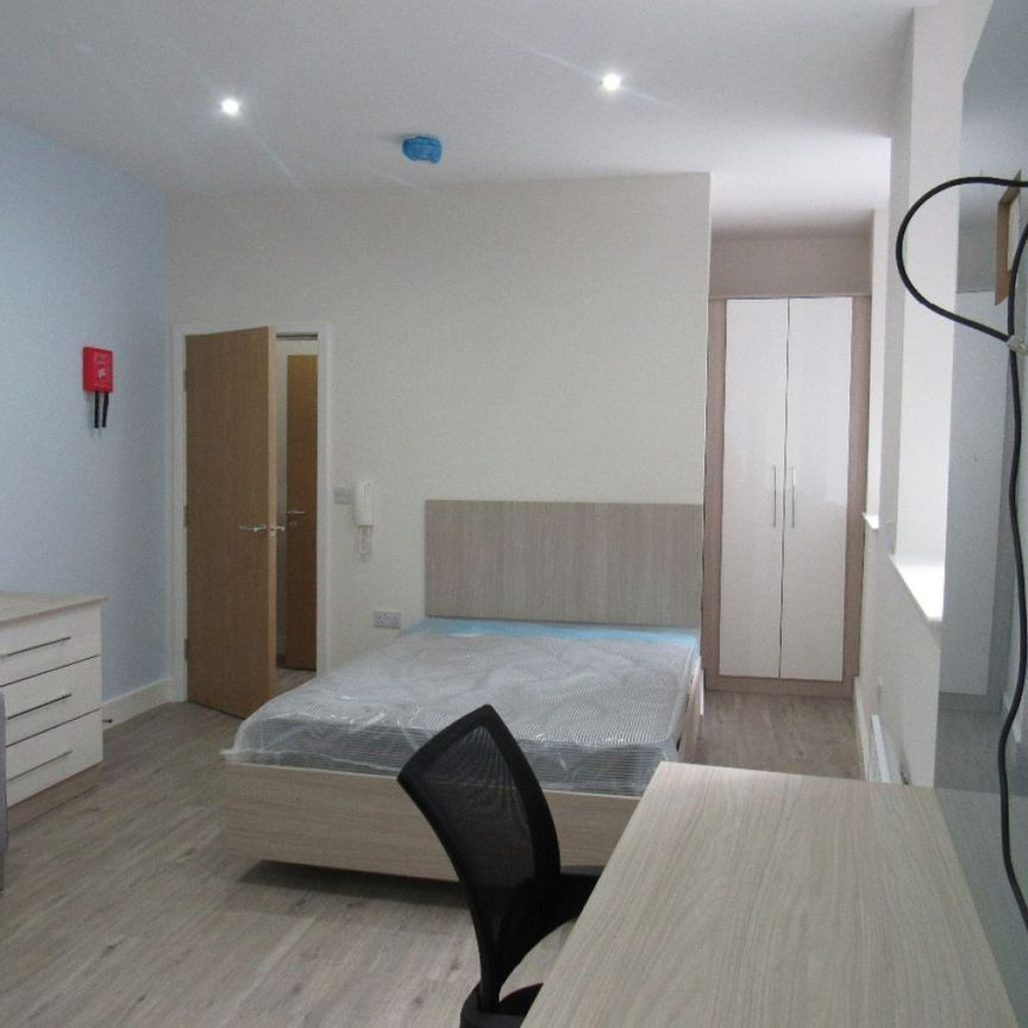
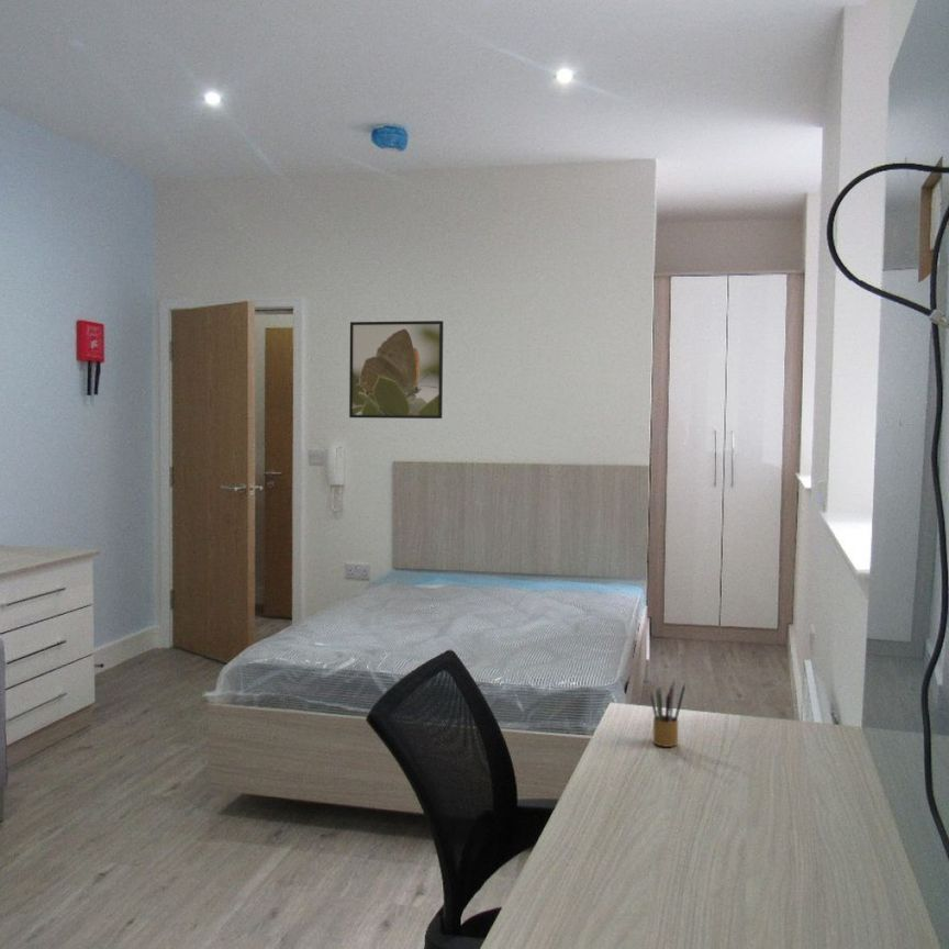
+ pencil box [649,679,686,748]
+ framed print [348,320,445,420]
